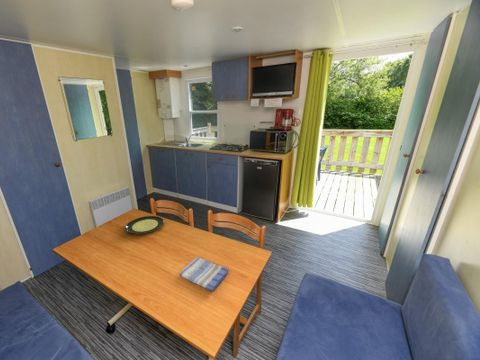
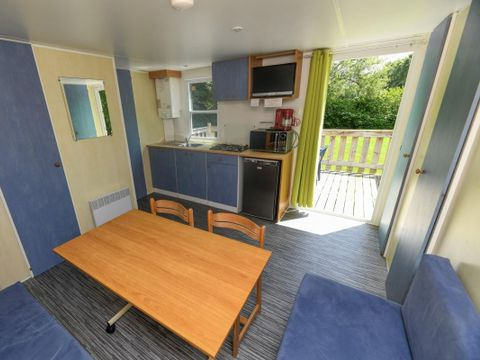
- dish towel [178,256,230,292]
- plate [124,215,165,235]
